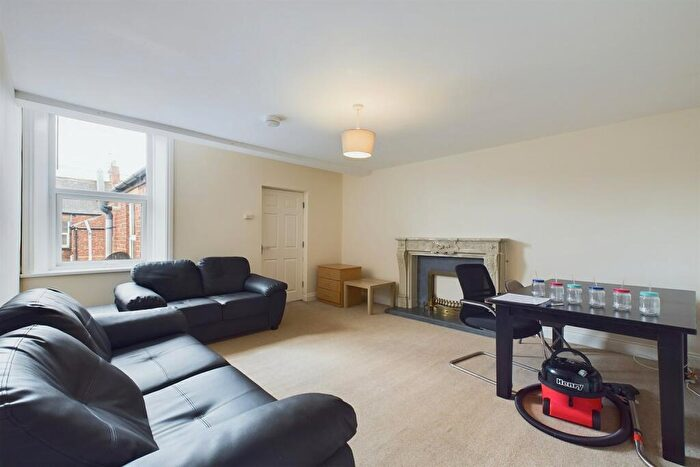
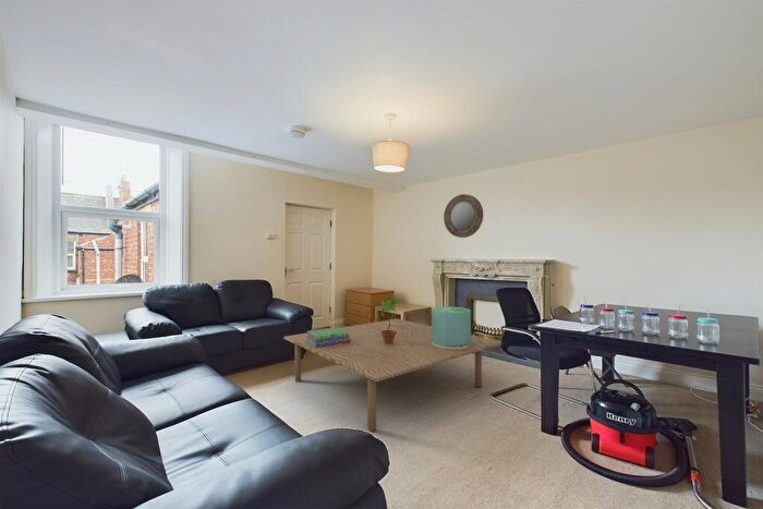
+ potted plant [376,296,399,344]
+ coffee table [282,318,502,433]
+ stack of books [305,327,351,347]
+ decorative container [431,305,472,350]
+ home mirror [443,193,484,239]
